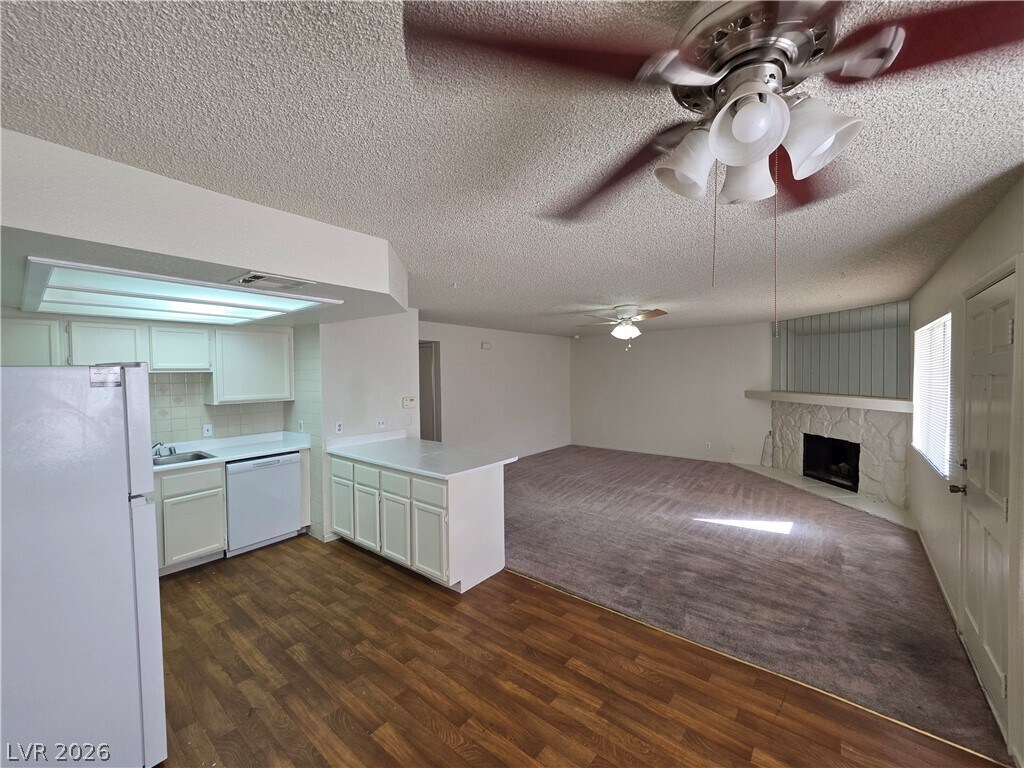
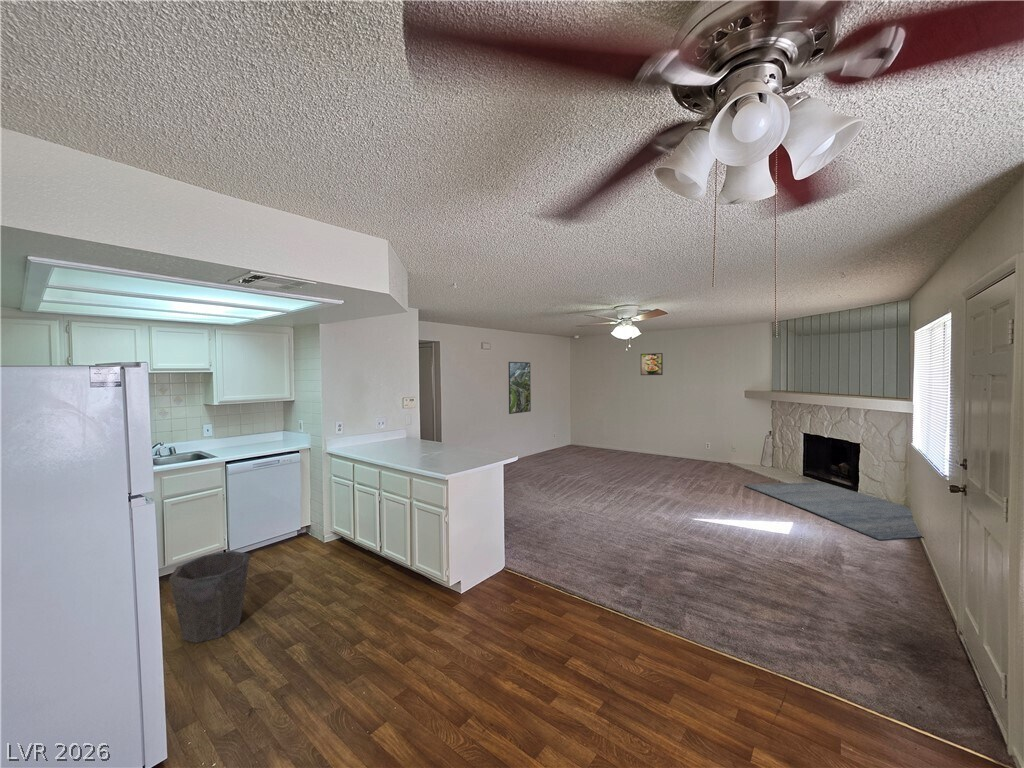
+ waste bin [168,550,251,644]
+ rug [743,481,923,541]
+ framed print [508,361,532,415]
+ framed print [640,352,664,376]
